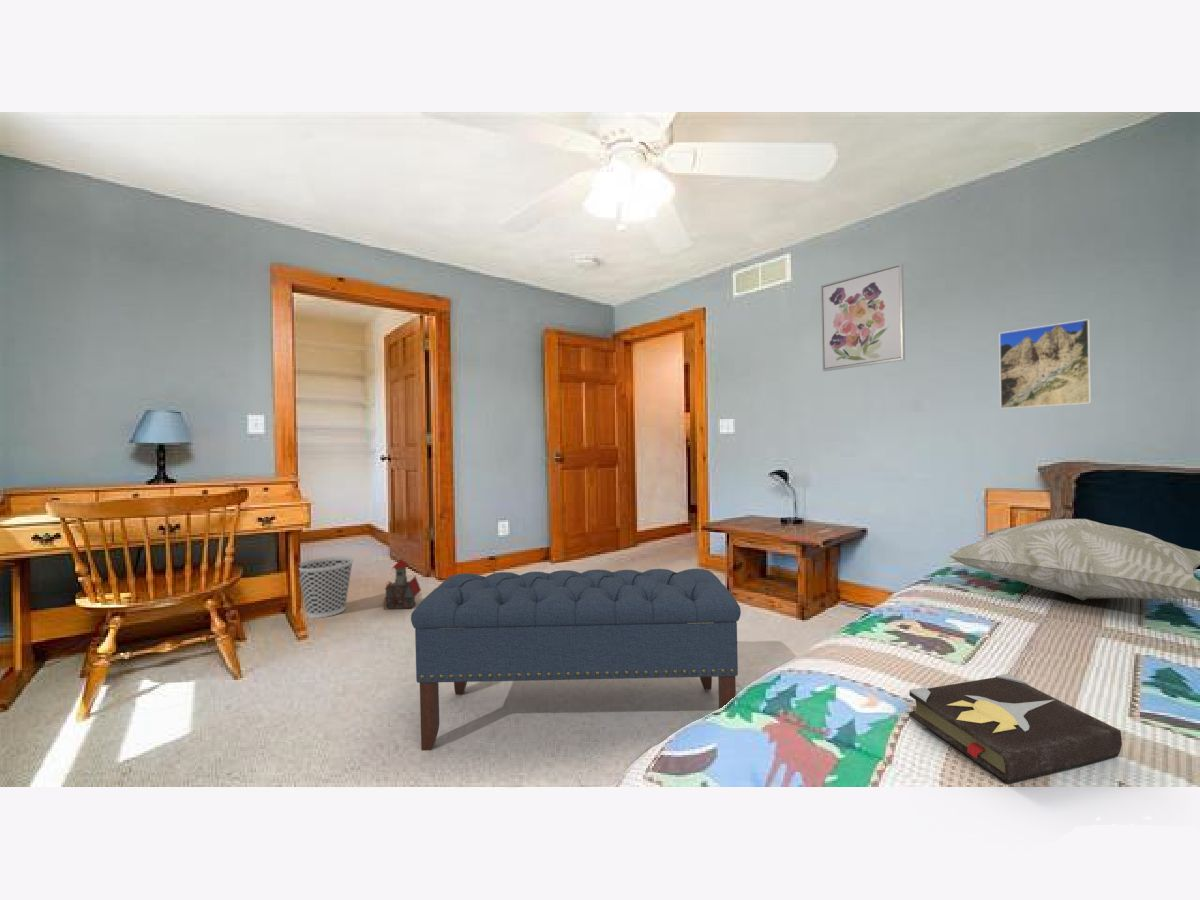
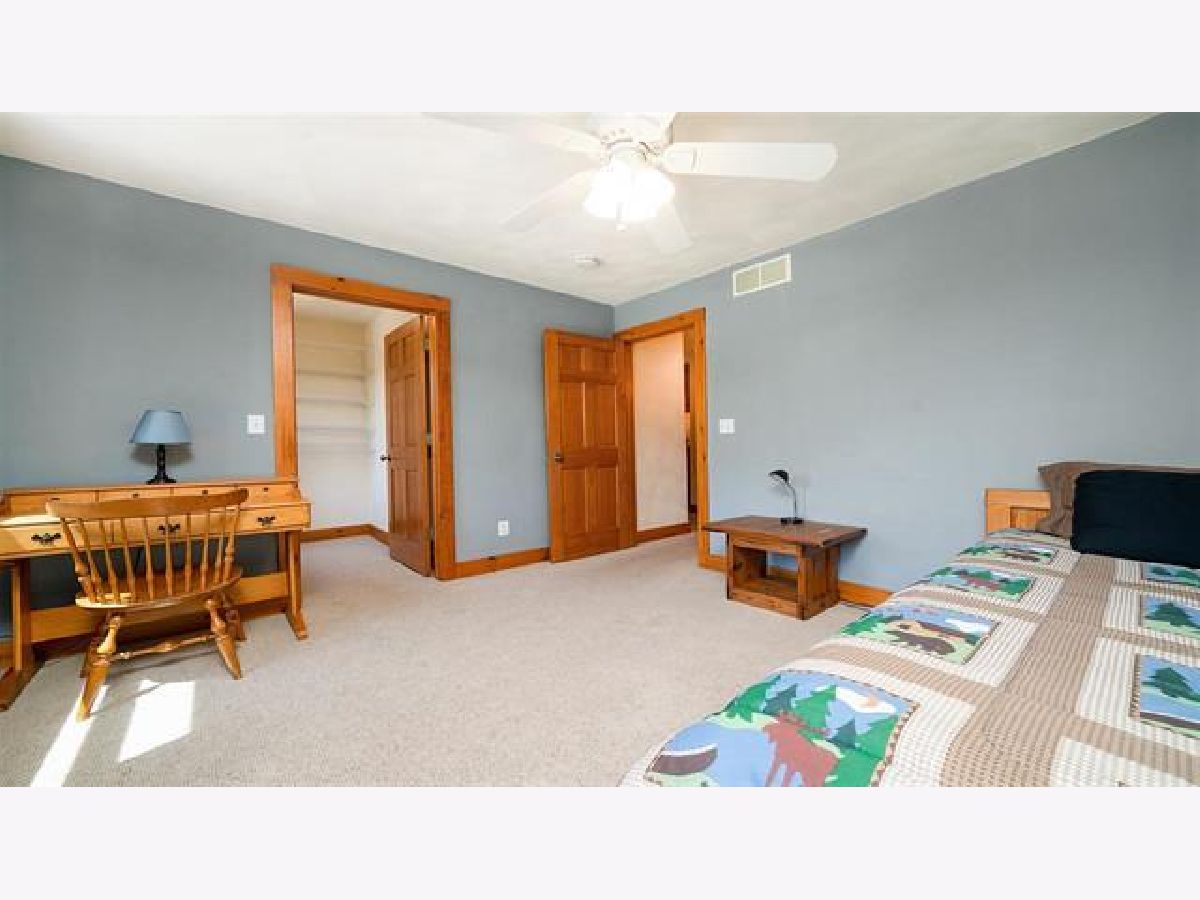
- toy house [382,558,422,611]
- wall art [820,262,906,372]
- wastebasket [298,556,355,619]
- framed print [998,318,1092,410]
- bench [410,568,742,751]
- decorative pillow [948,518,1200,601]
- hardback book [908,673,1123,785]
